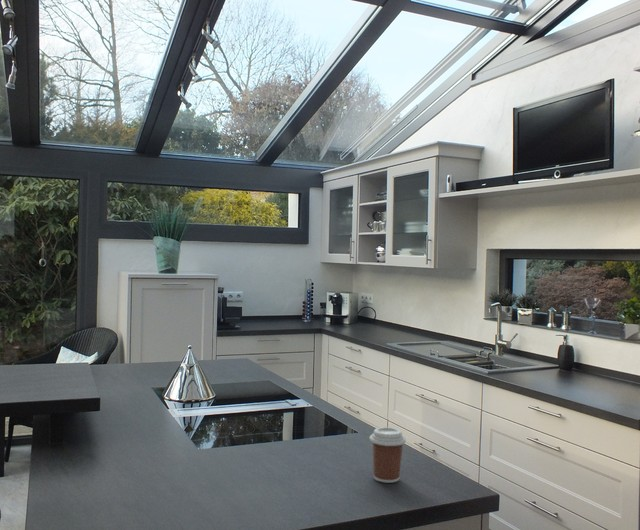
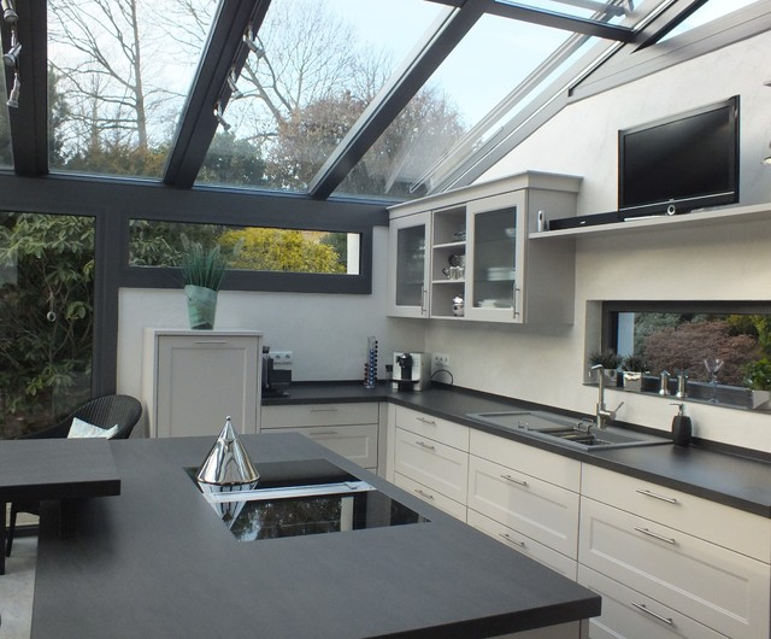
- coffee cup [369,426,407,484]
